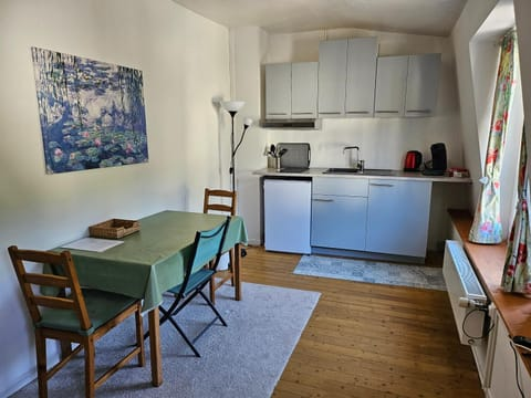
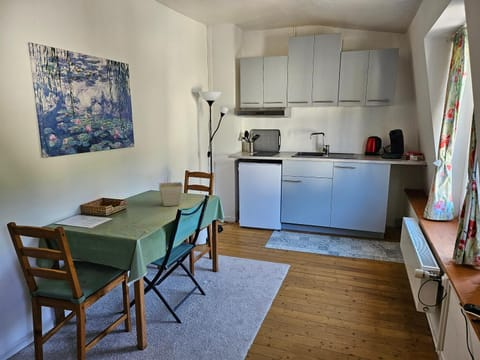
+ flower pot [158,181,184,207]
